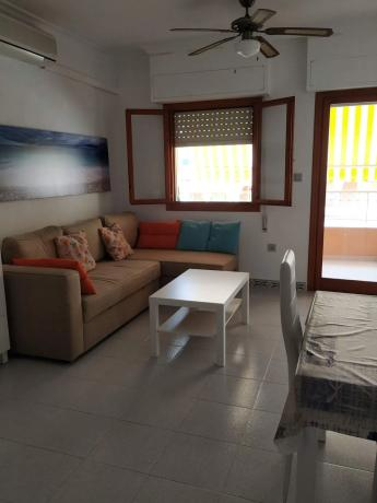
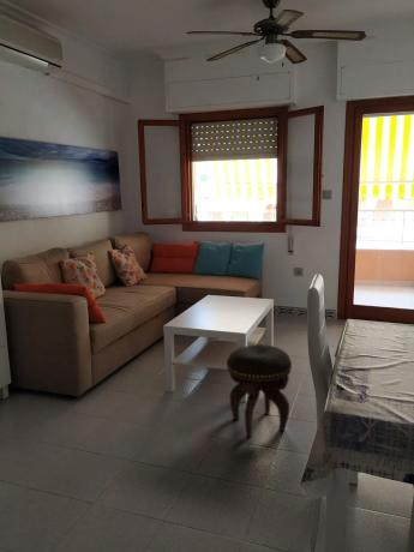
+ footstool [226,343,293,438]
